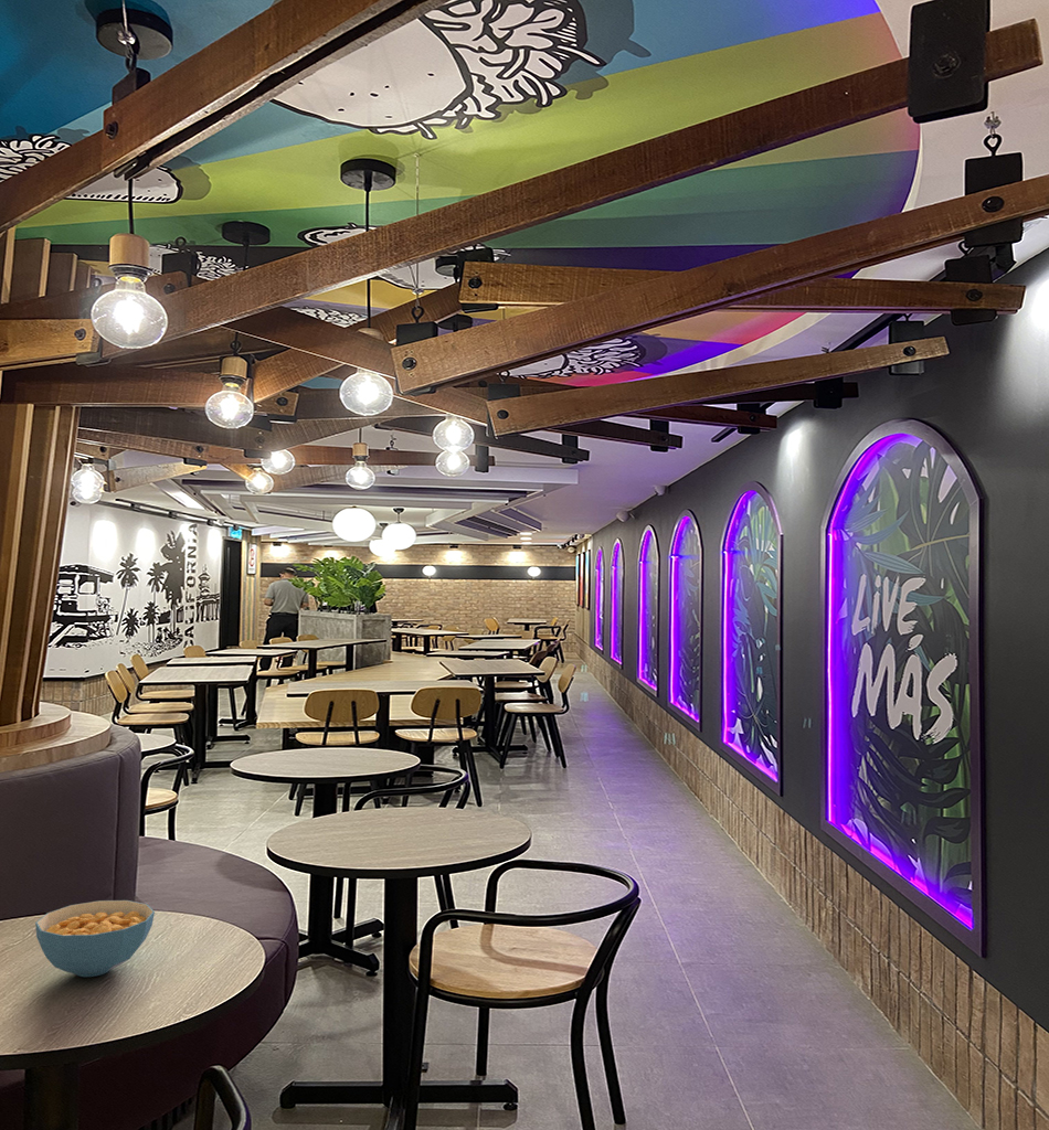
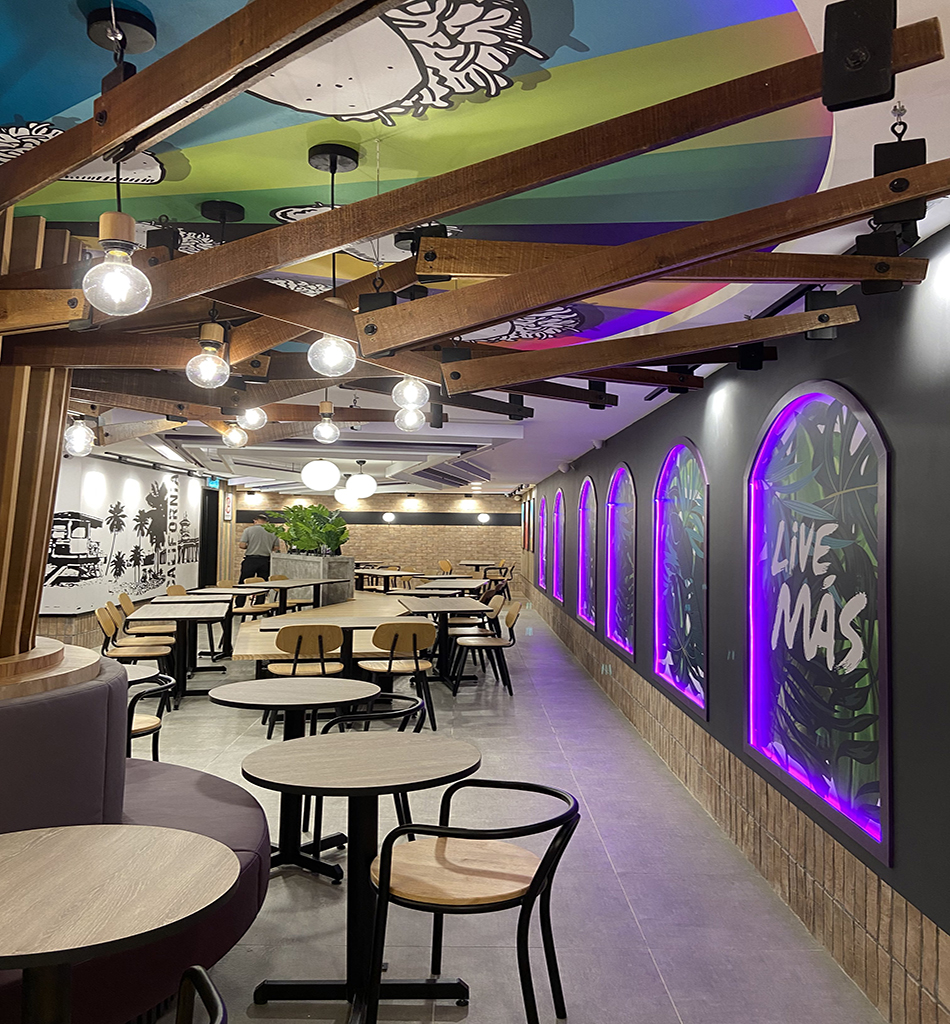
- cereal bowl [34,899,156,978]
